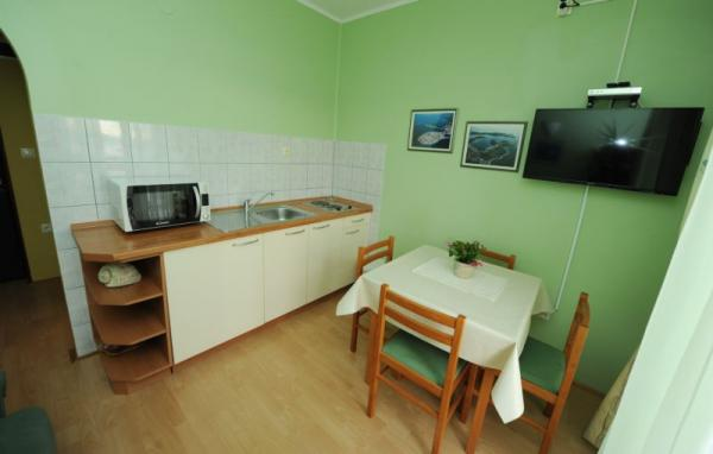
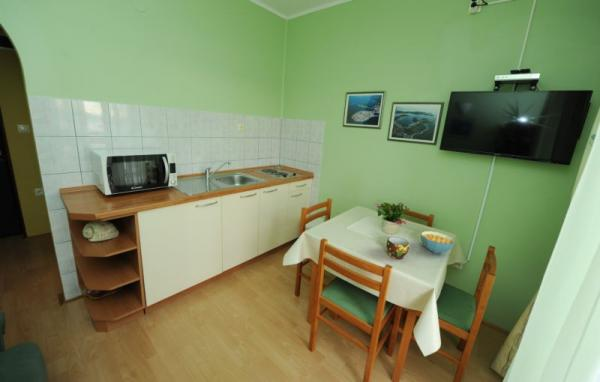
+ cup [385,236,410,260]
+ cereal bowl [420,230,456,254]
